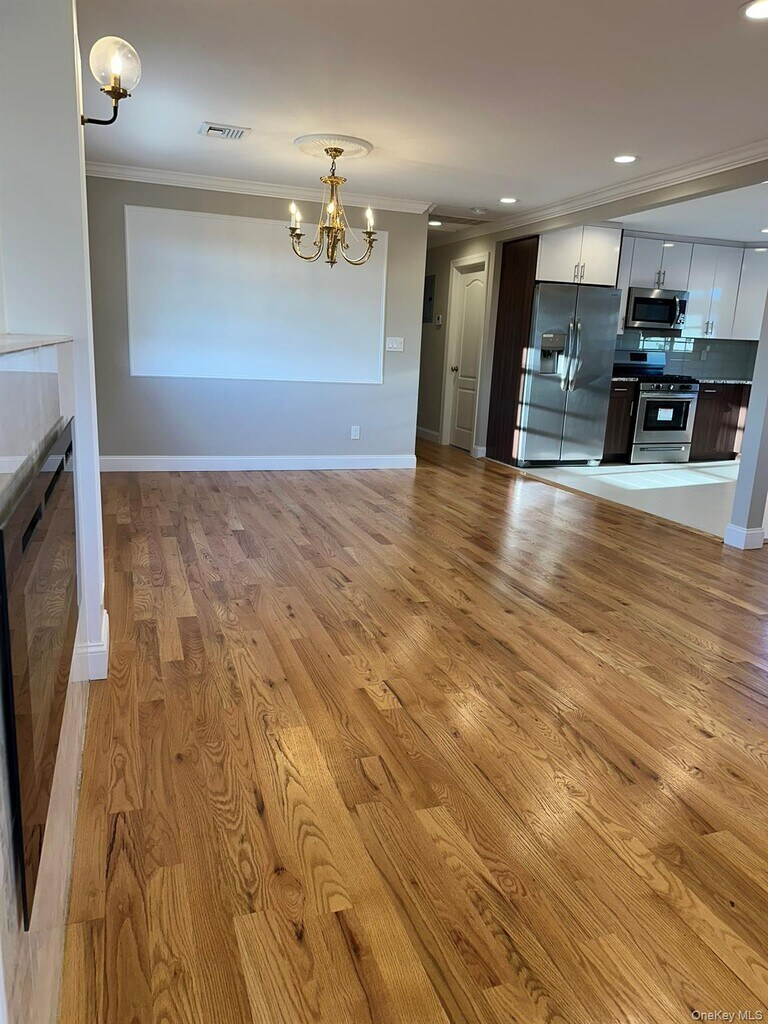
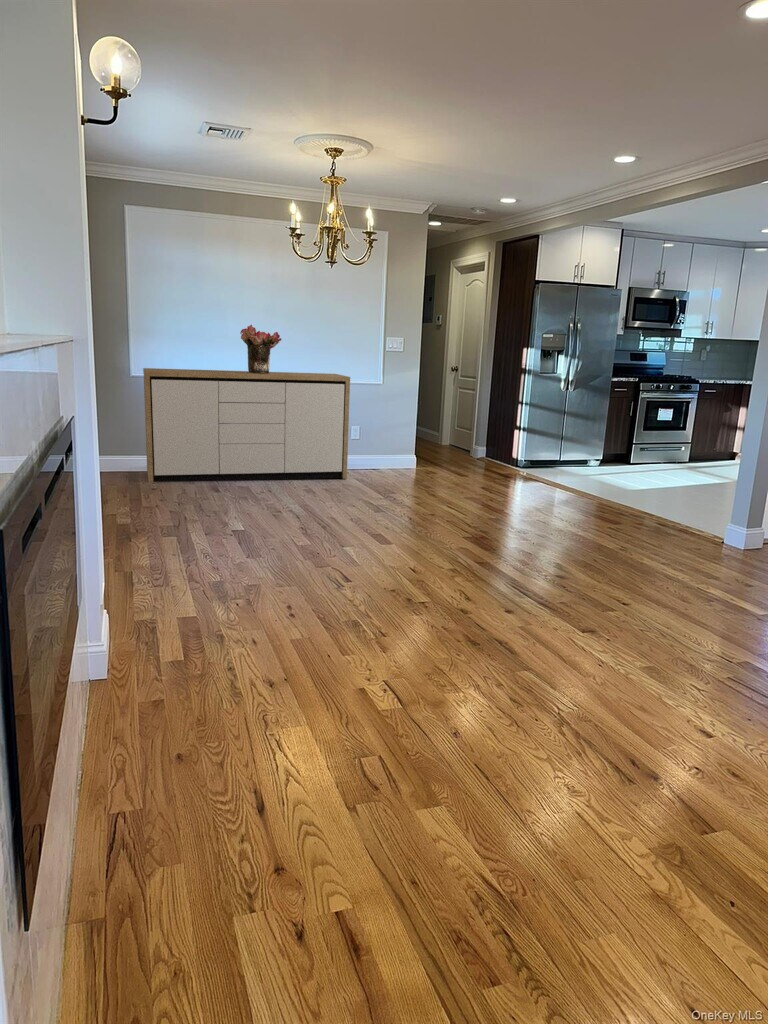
+ sideboard [142,367,351,483]
+ bouquet [239,324,282,373]
